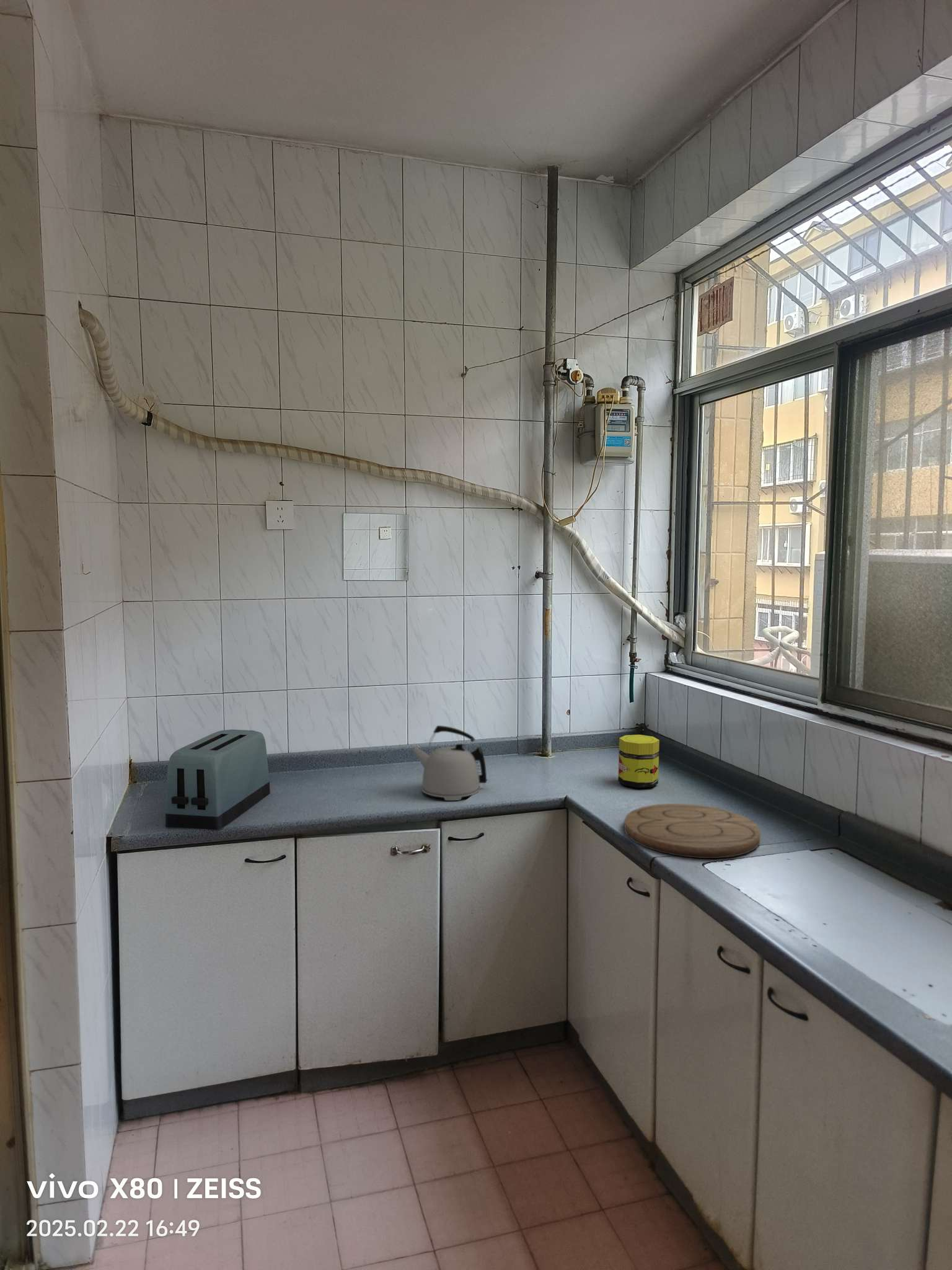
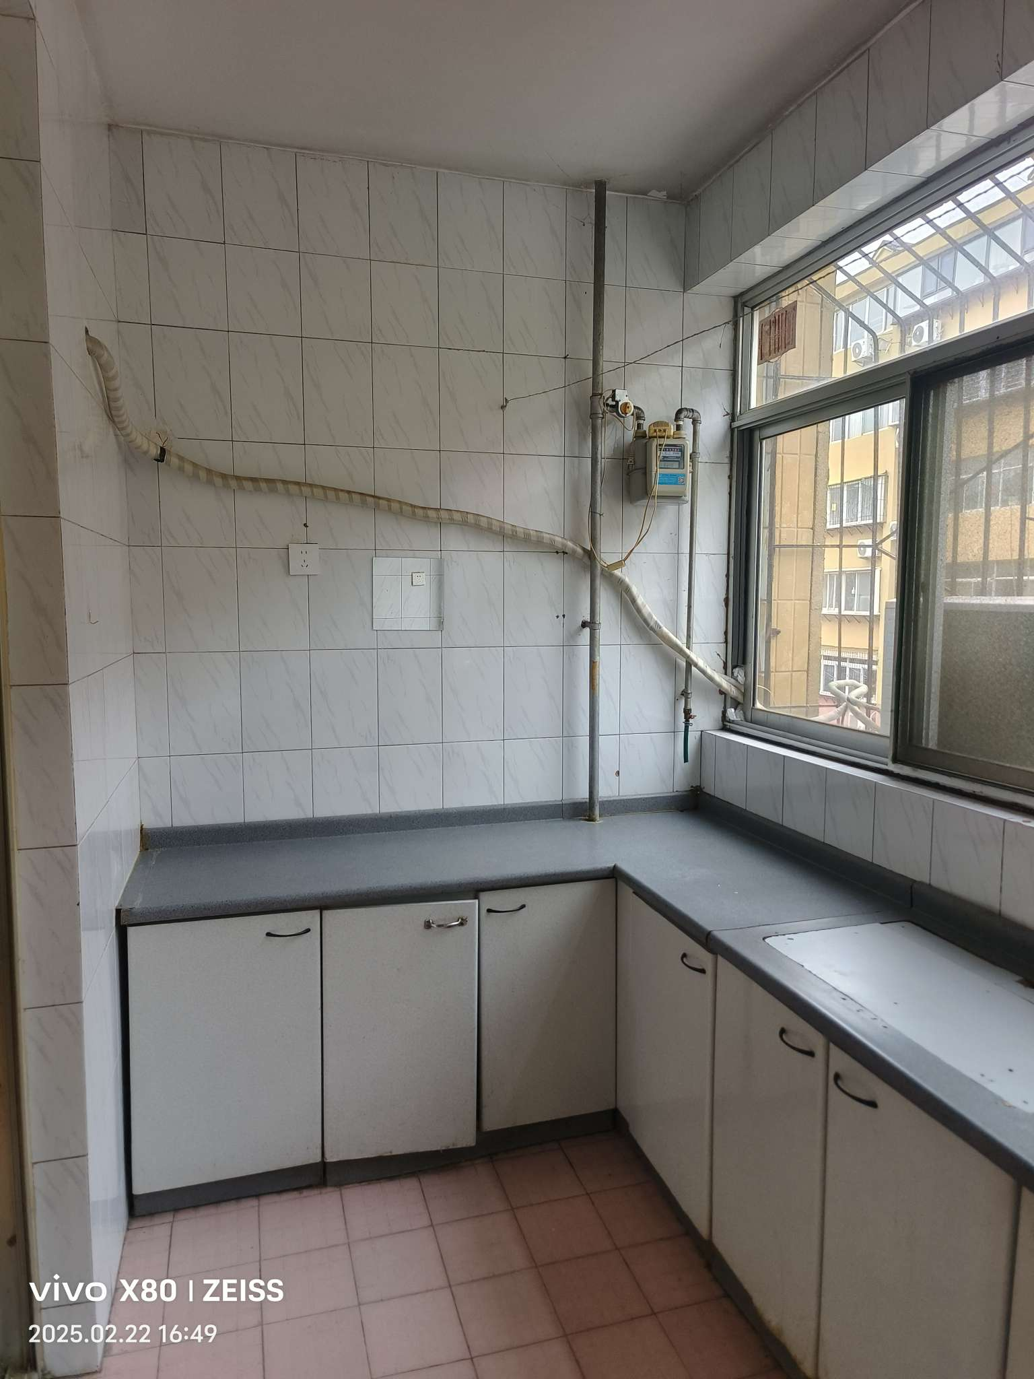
- kettle [410,725,488,801]
- jar [618,734,660,788]
- toaster [165,729,271,830]
- cutting board [624,803,760,859]
